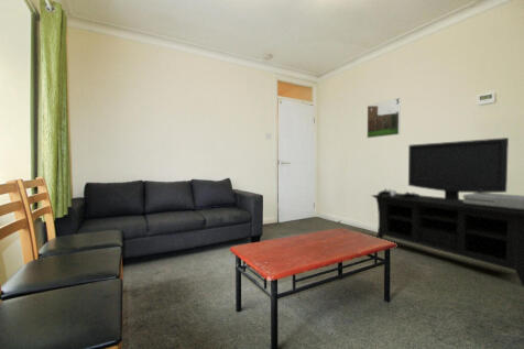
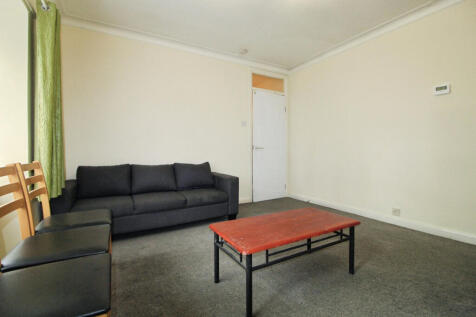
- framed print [365,97,402,139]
- media console [370,137,524,287]
